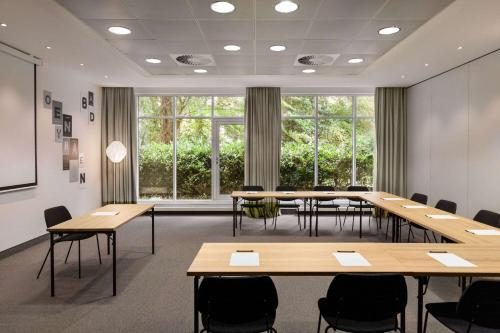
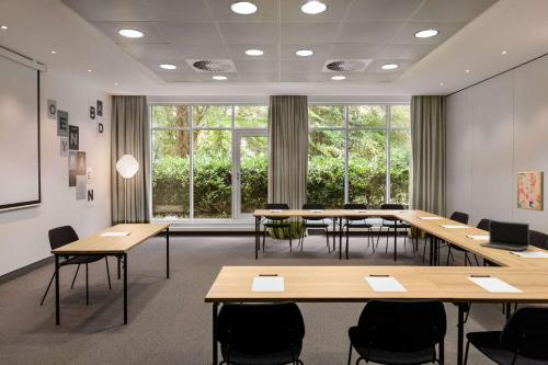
+ laptop [478,219,530,251]
+ wall art [516,171,545,213]
